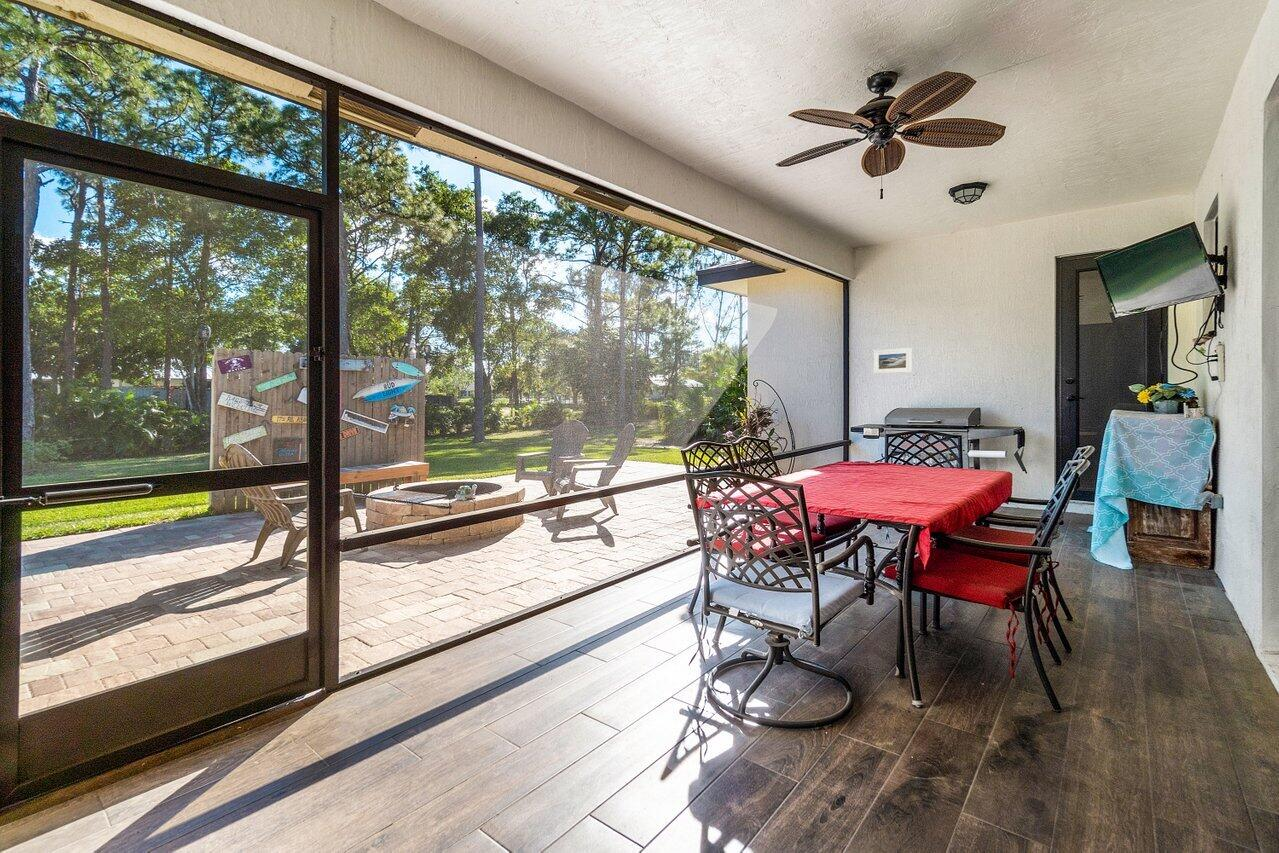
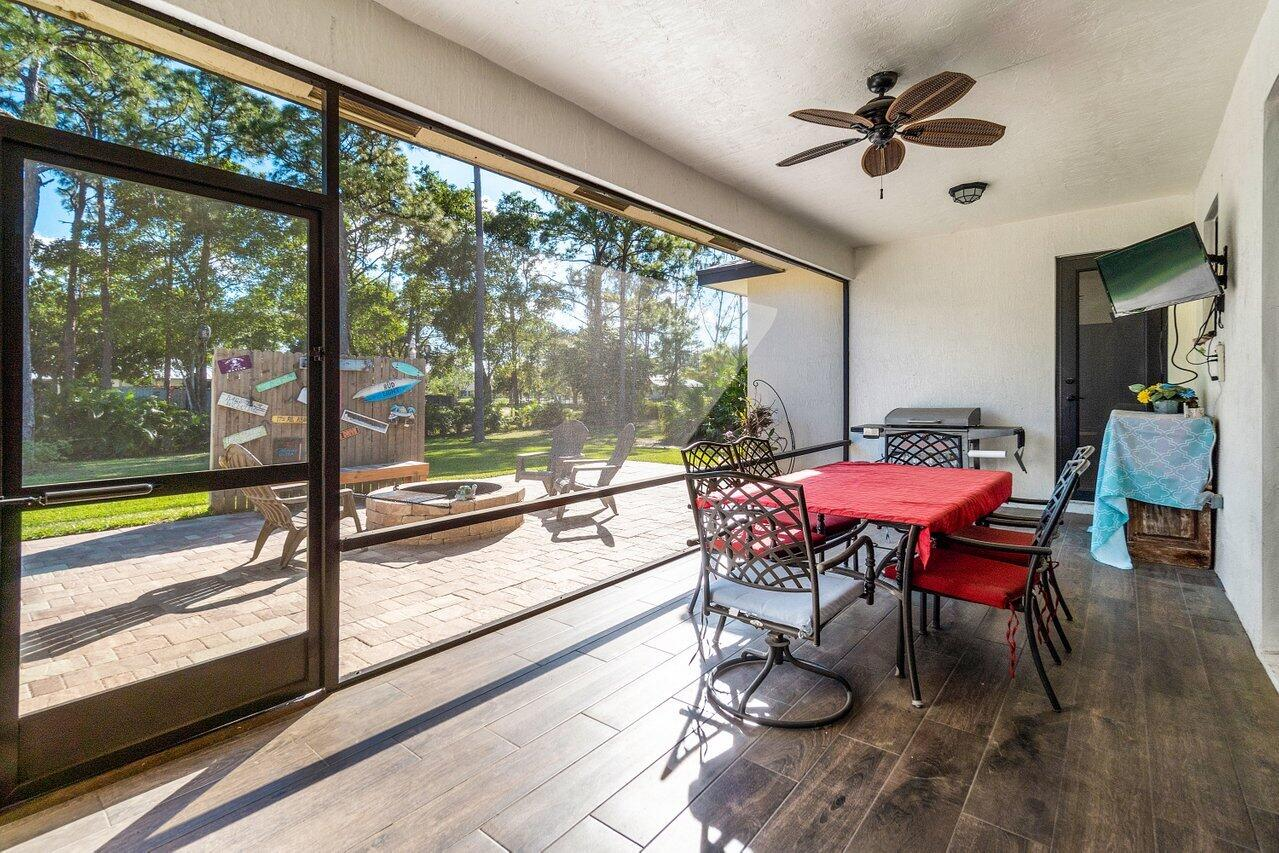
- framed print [873,347,913,375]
